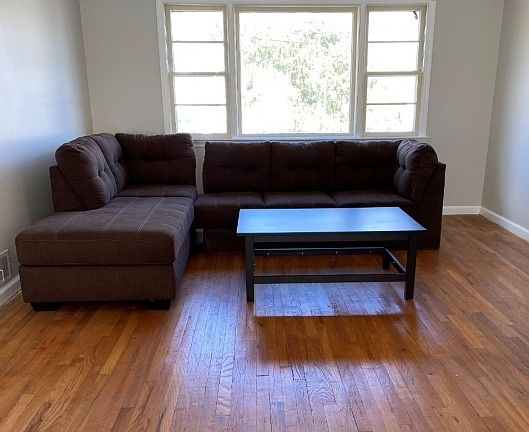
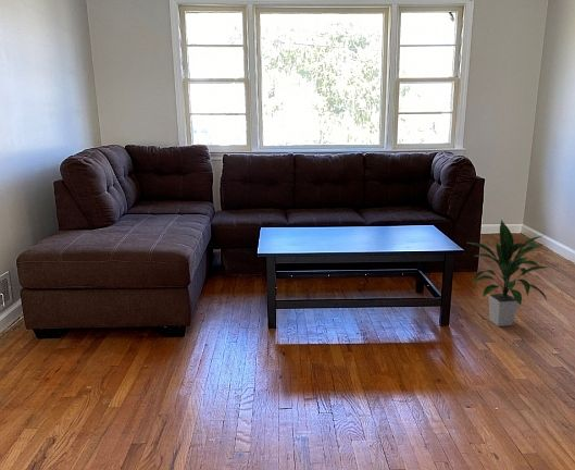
+ indoor plant [467,219,551,327]
